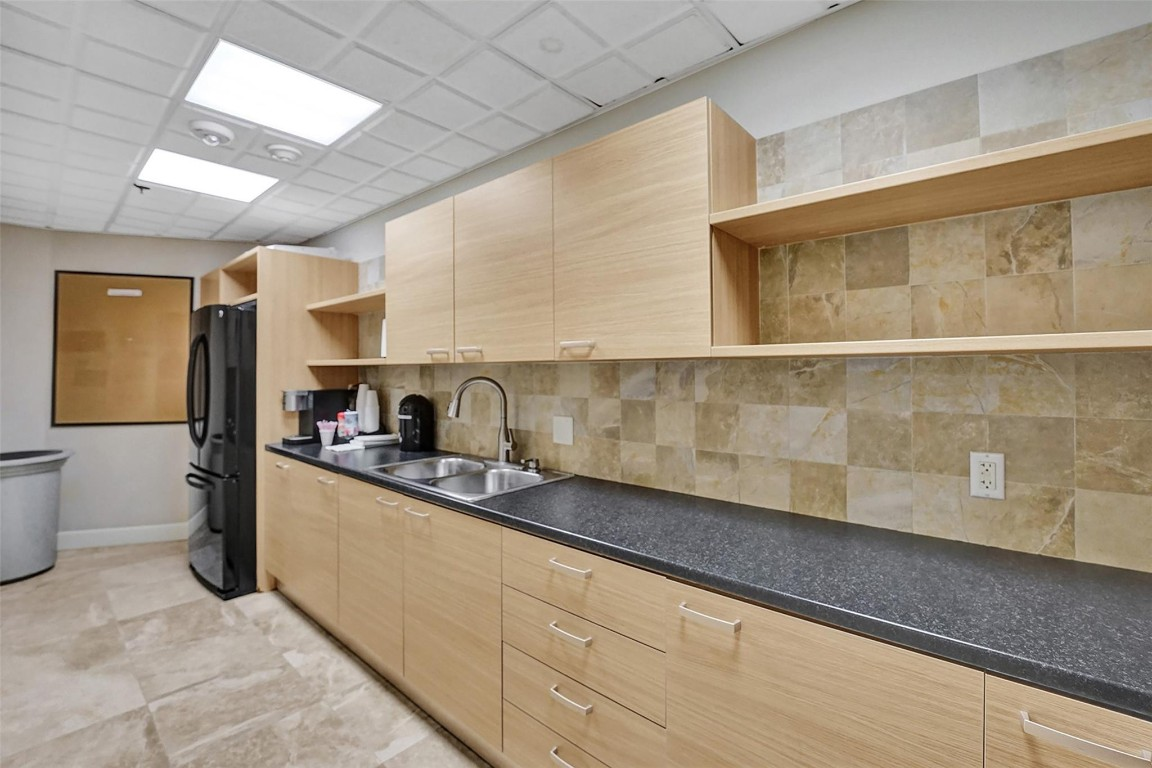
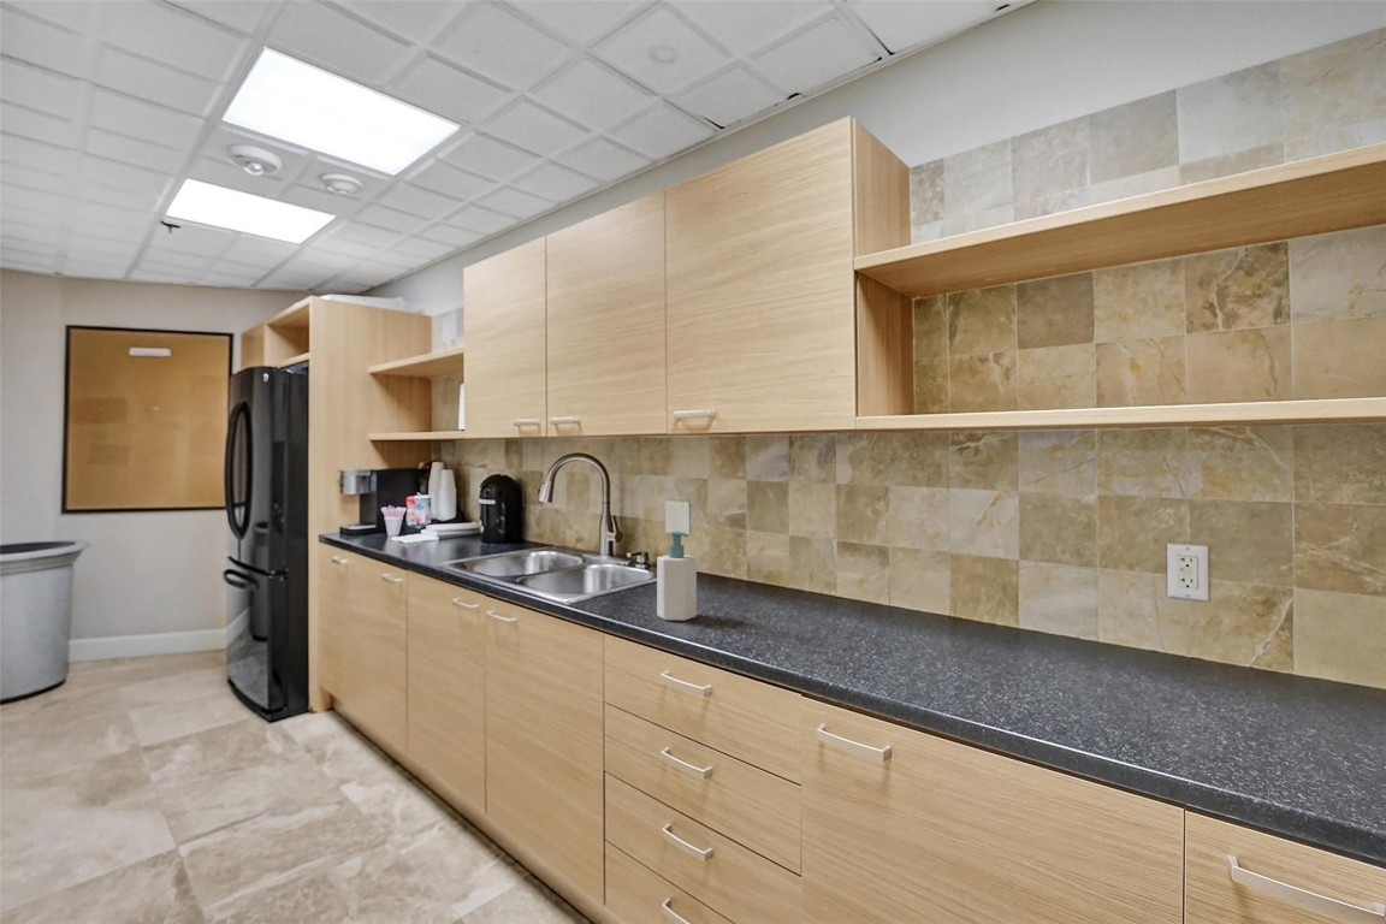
+ soap bottle [656,531,698,622]
